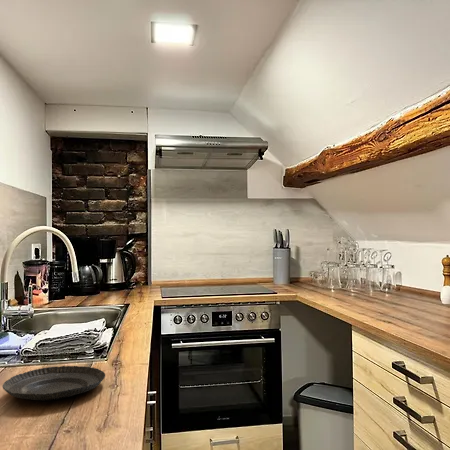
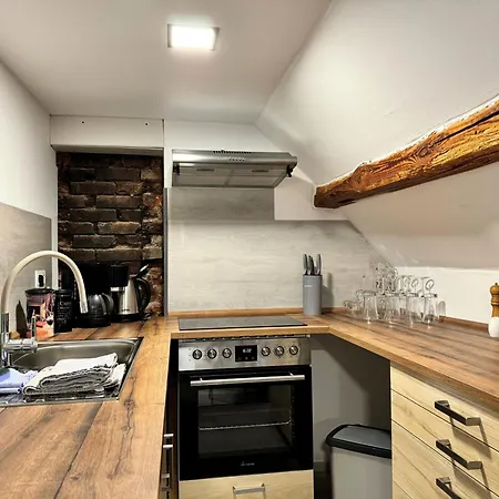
- tart tin [1,365,106,402]
